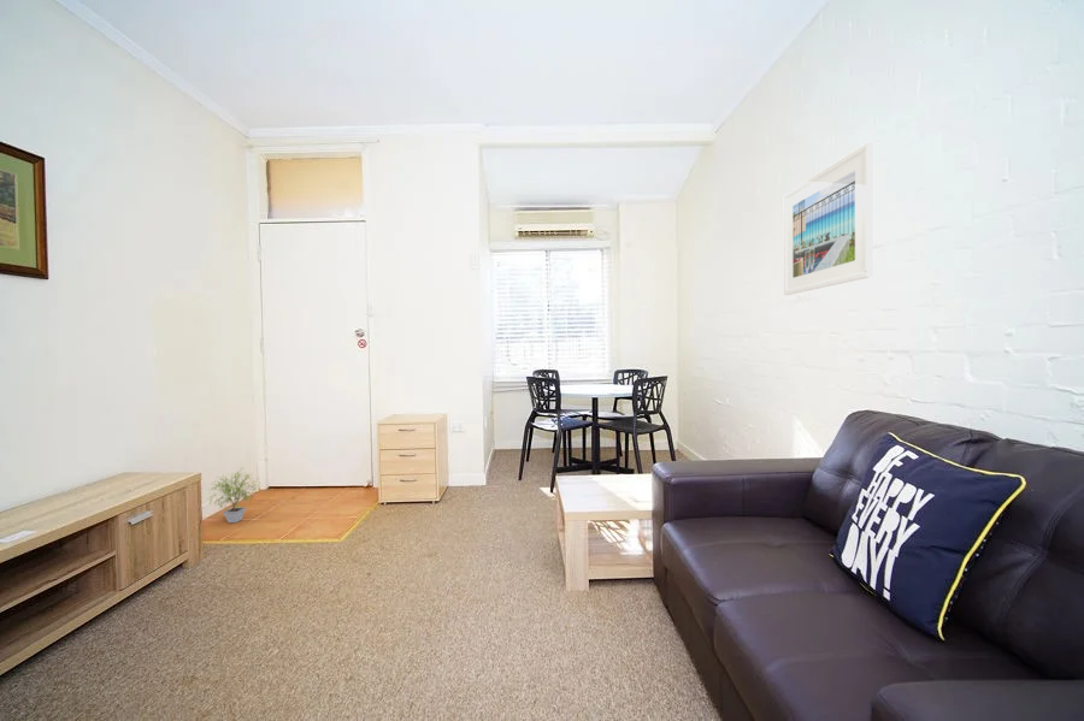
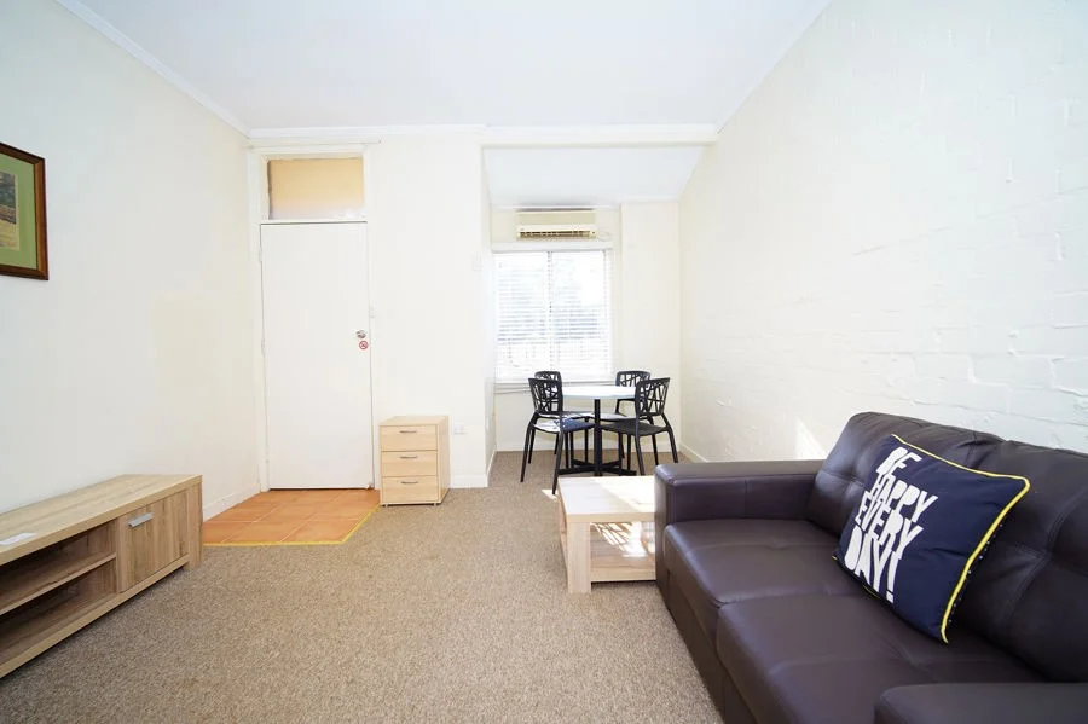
- potted plant [206,466,260,524]
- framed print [783,141,874,296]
